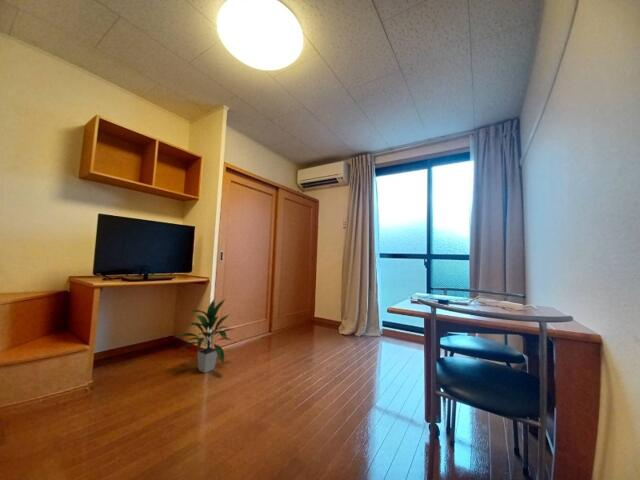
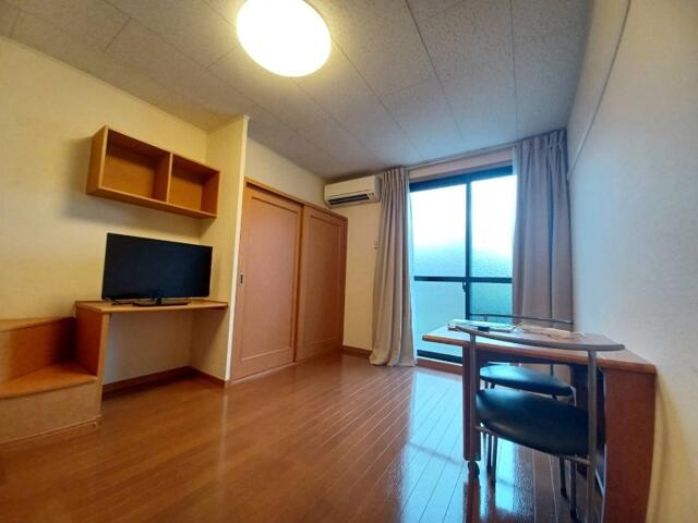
- indoor plant [174,297,234,374]
